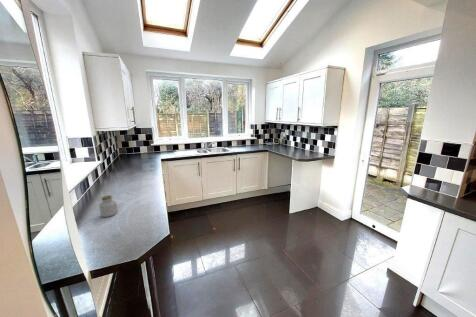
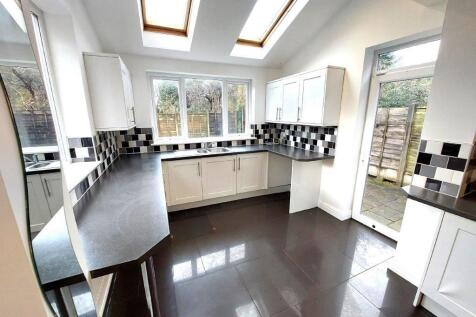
- jar [98,194,118,218]
